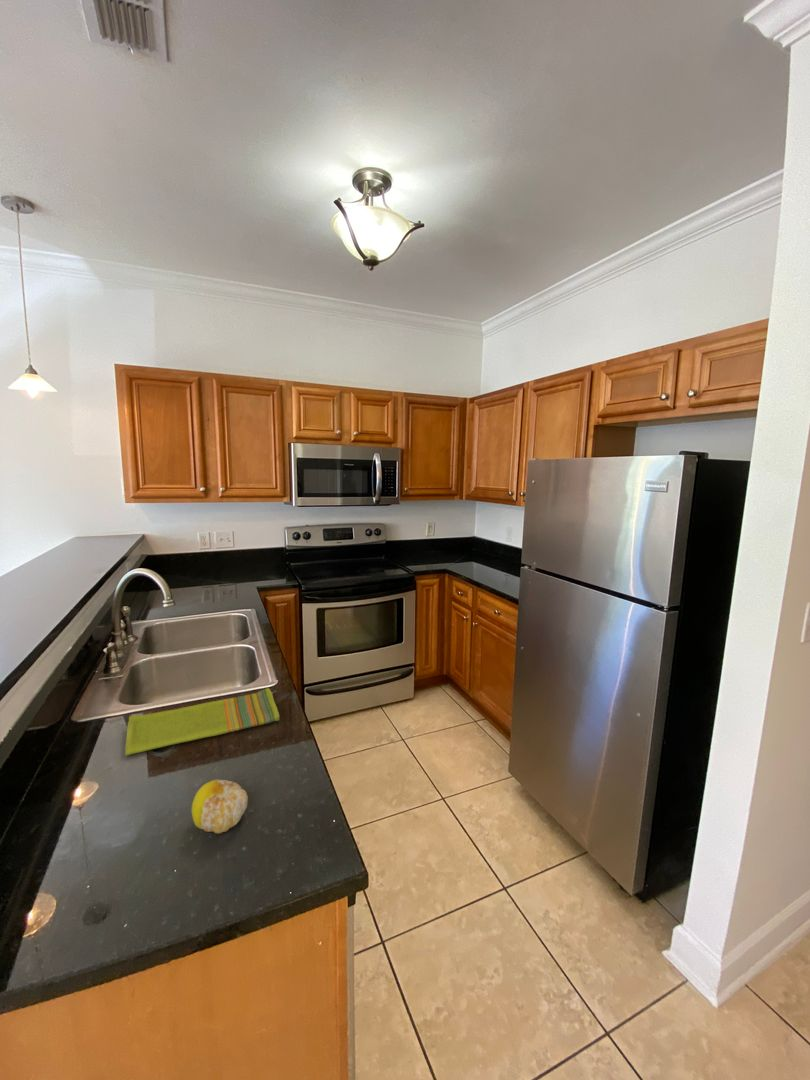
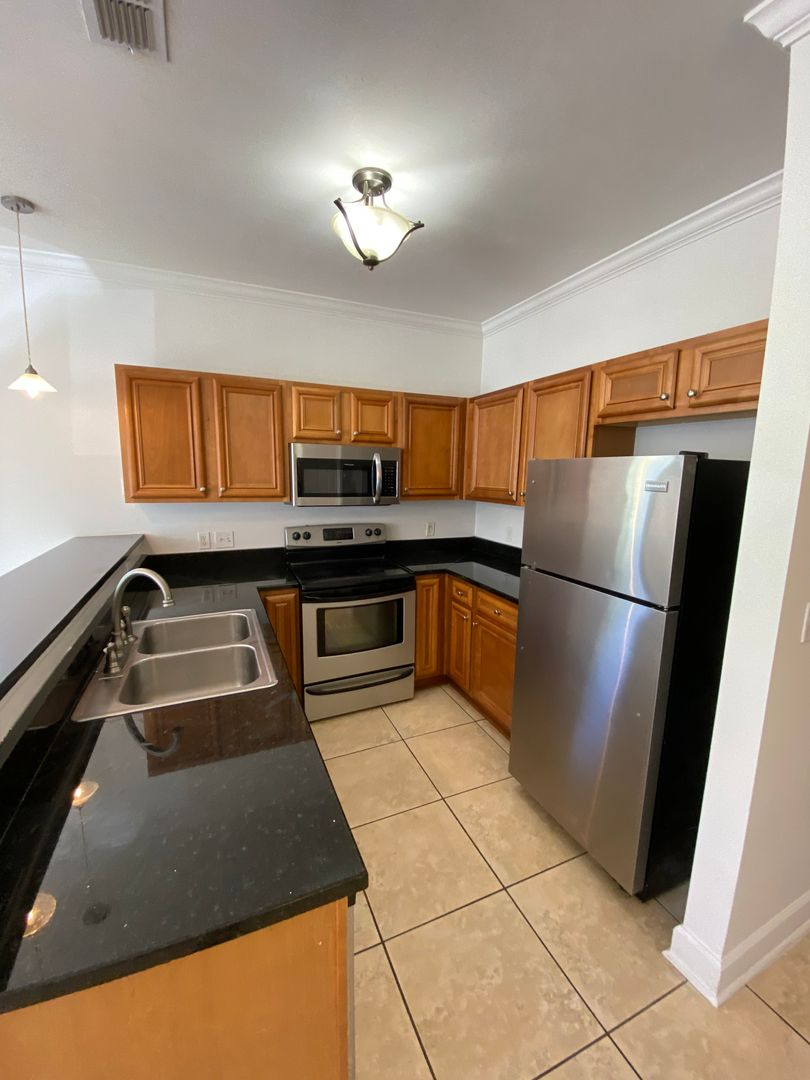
- dish towel [124,687,280,757]
- fruit [190,779,249,834]
